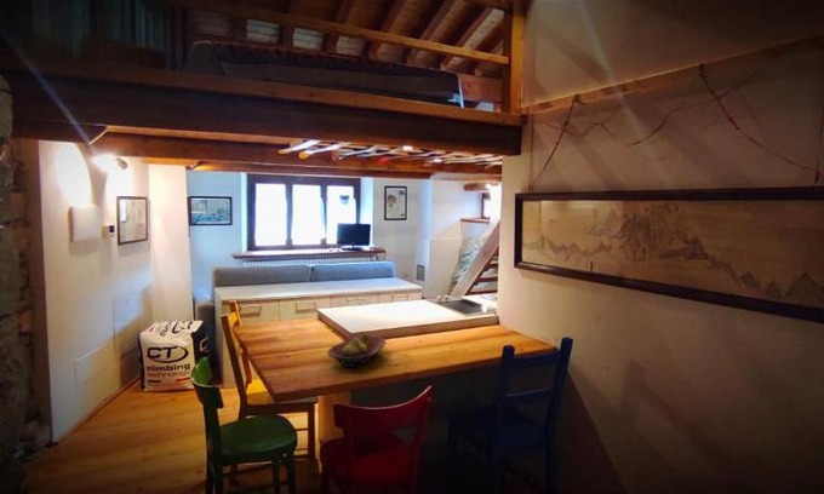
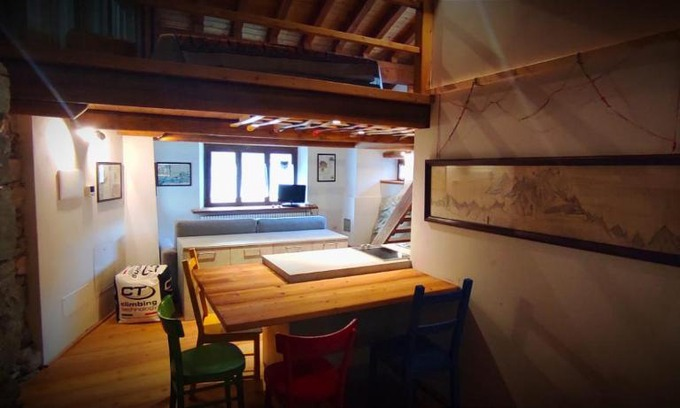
- fruit bowl [326,333,388,368]
